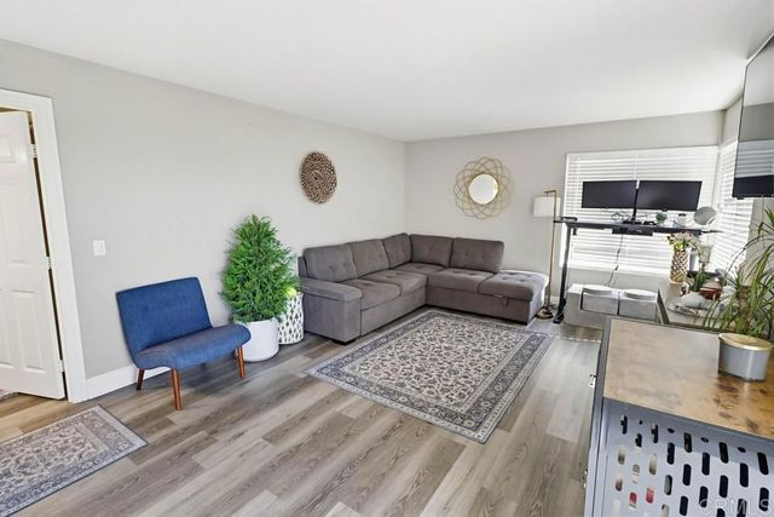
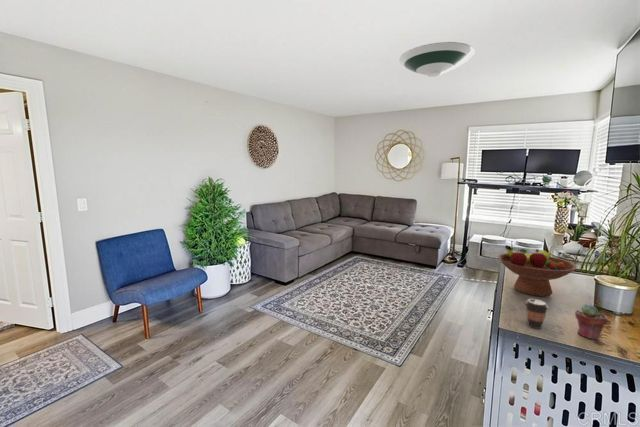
+ fruit bowl [497,244,578,297]
+ potted succulent [574,304,608,341]
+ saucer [398,41,475,78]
+ coffee cup [524,298,550,330]
